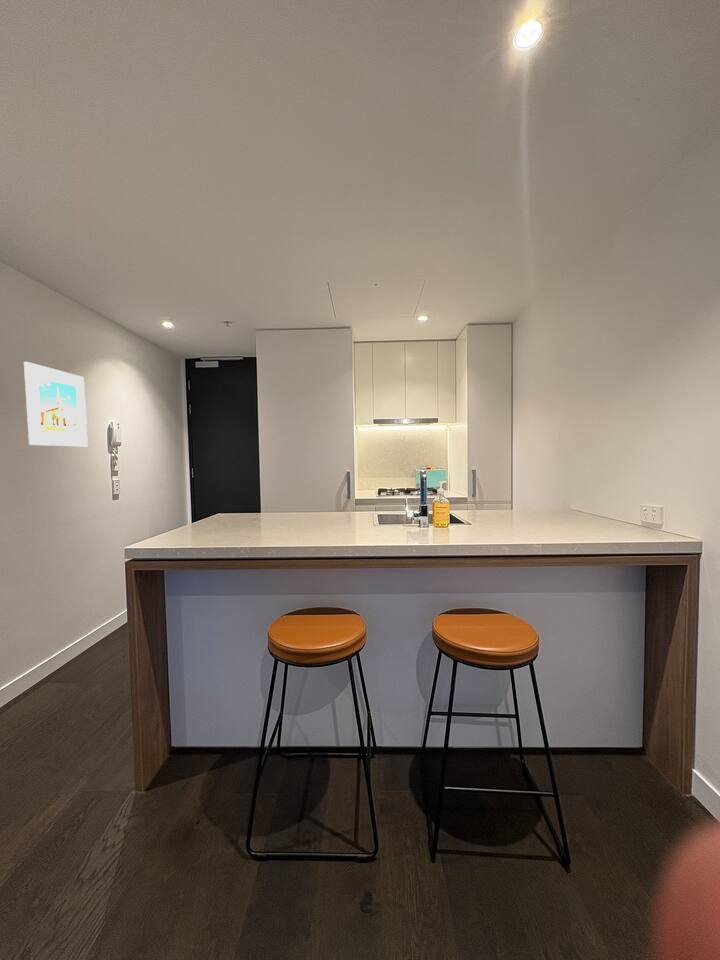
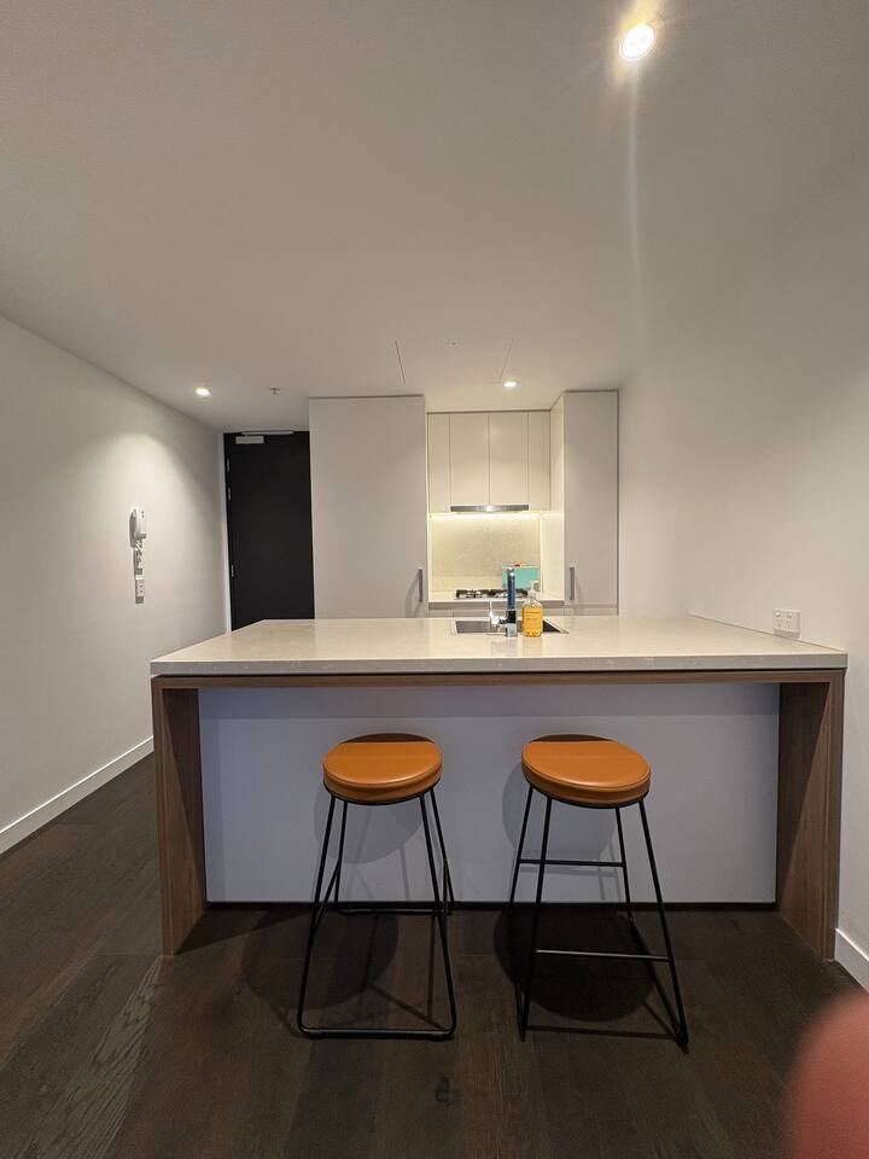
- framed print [23,361,89,447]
